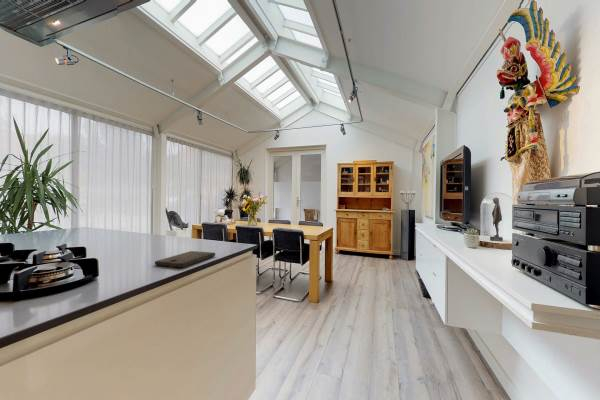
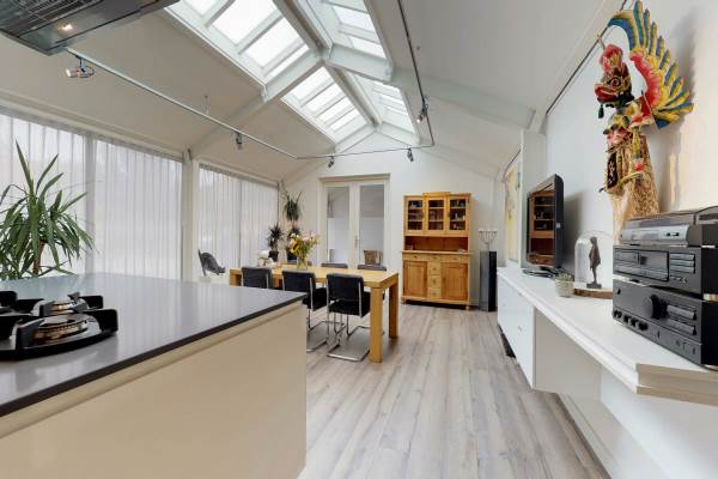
- cutting board [154,250,216,268]
